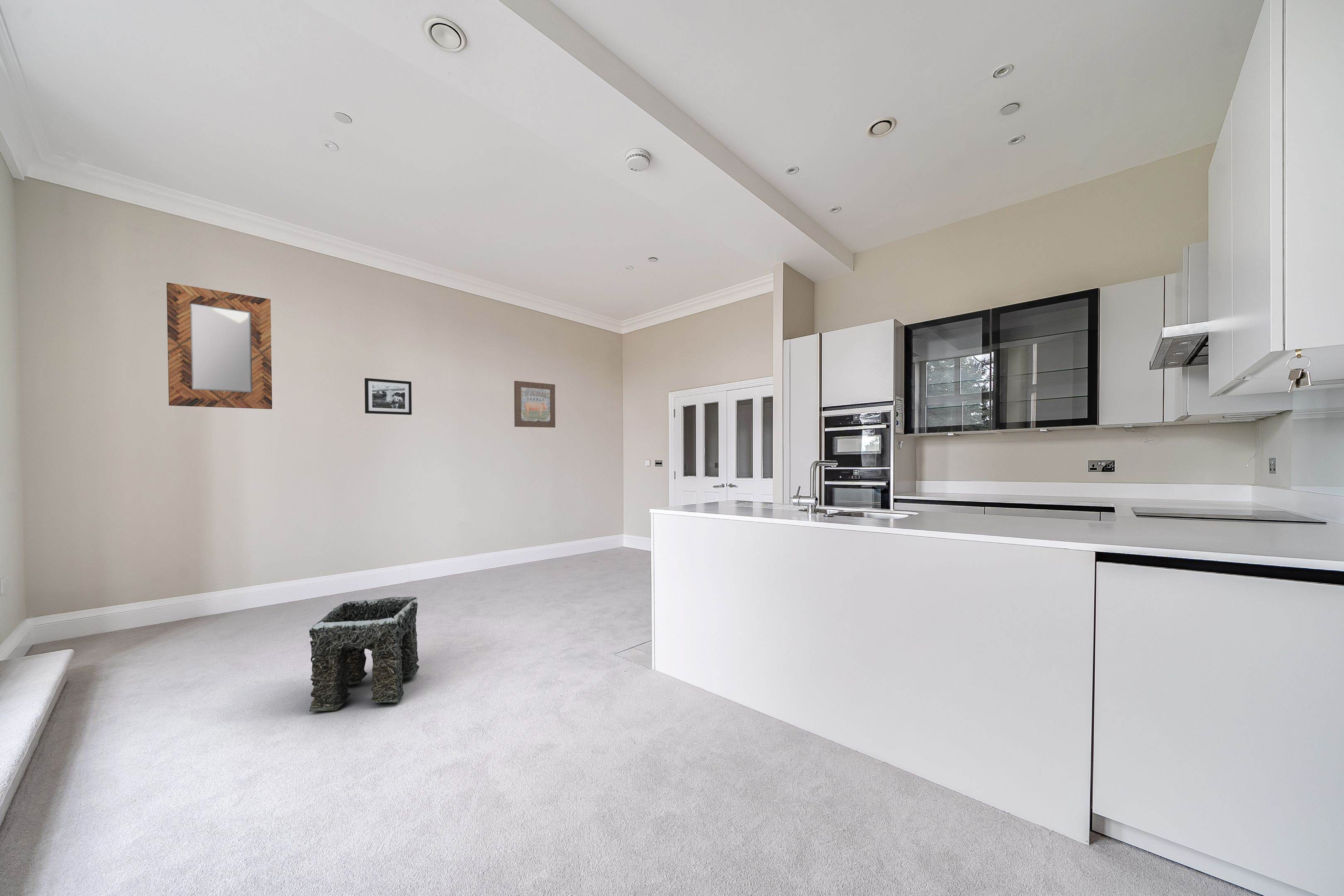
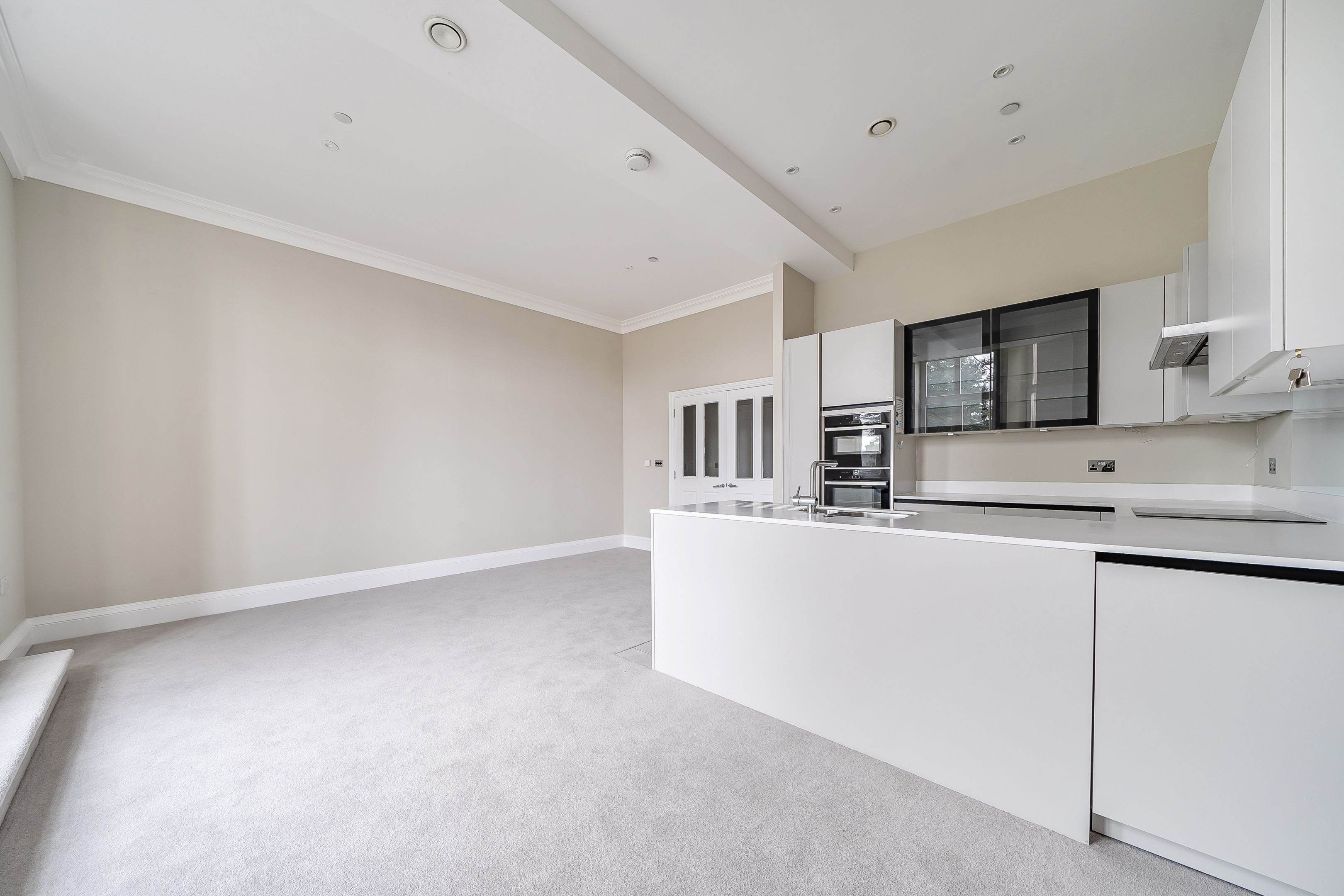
- picture frame [364,377,412,415]
- stone arch [309,596,420,712]
- home mirror [166,282,273,409]
- wall art [514,380,556,428]
